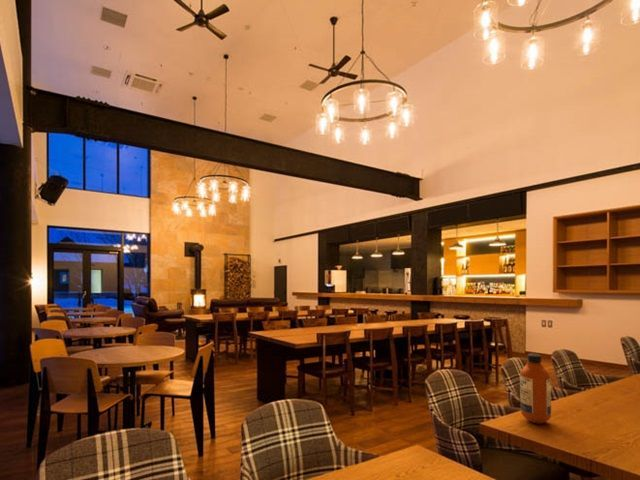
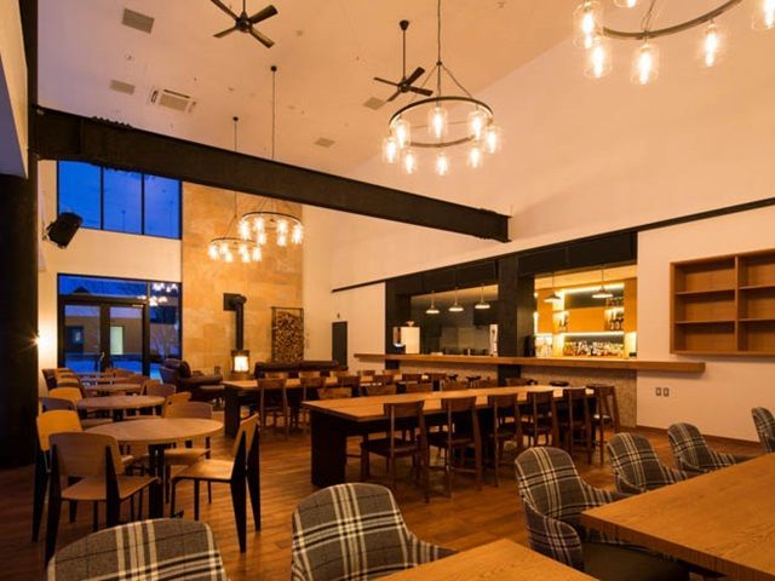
- bottle [519,353,552,425]
